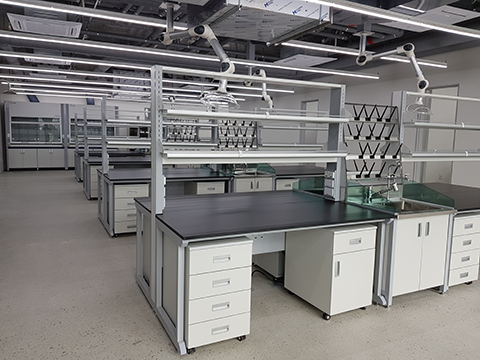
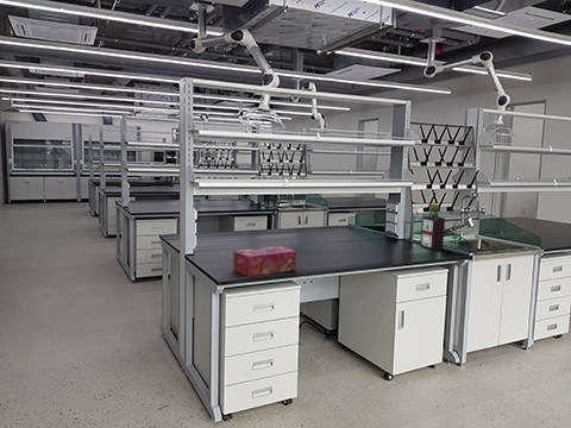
+ tissue box [232,245,297,278]
+ bottle [419,203,446,251]
